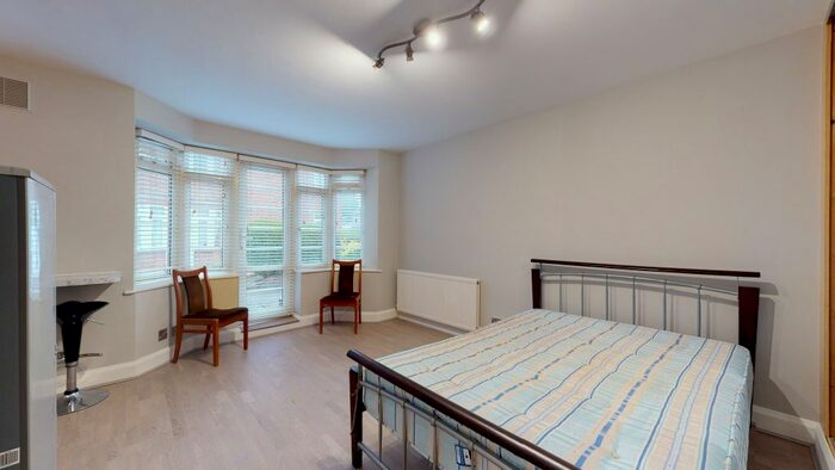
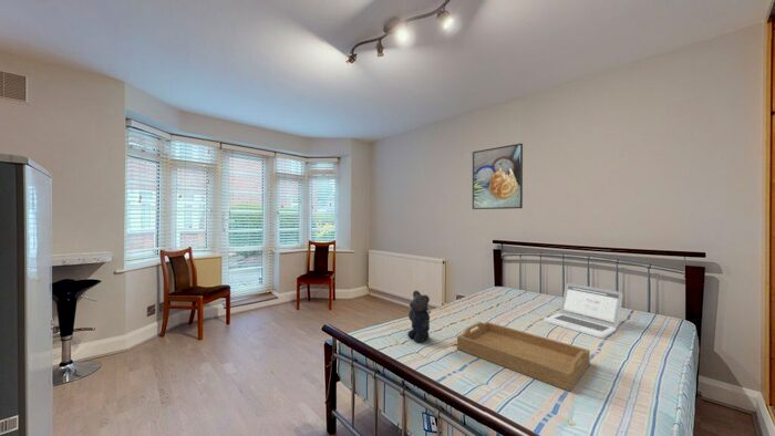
+ bear [406,290,432,343]
+ laptop [542,282,623,339]
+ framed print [472,143,524,210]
+ serving tray [456,321,591,393]
